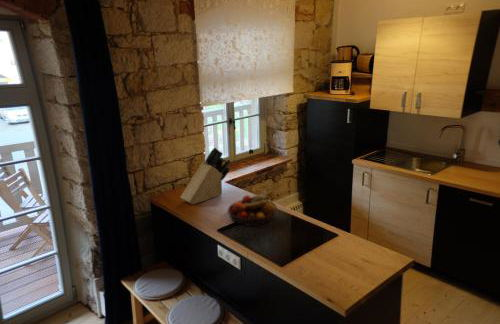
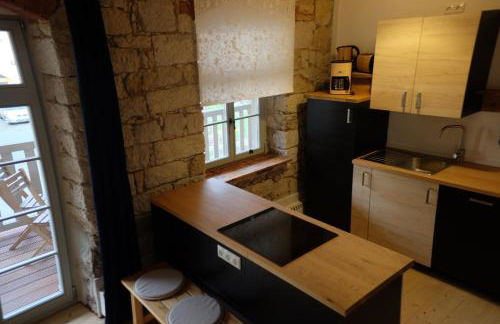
- knife block [179,147,232,205]
- fruit bowl [227,189,278,227]
